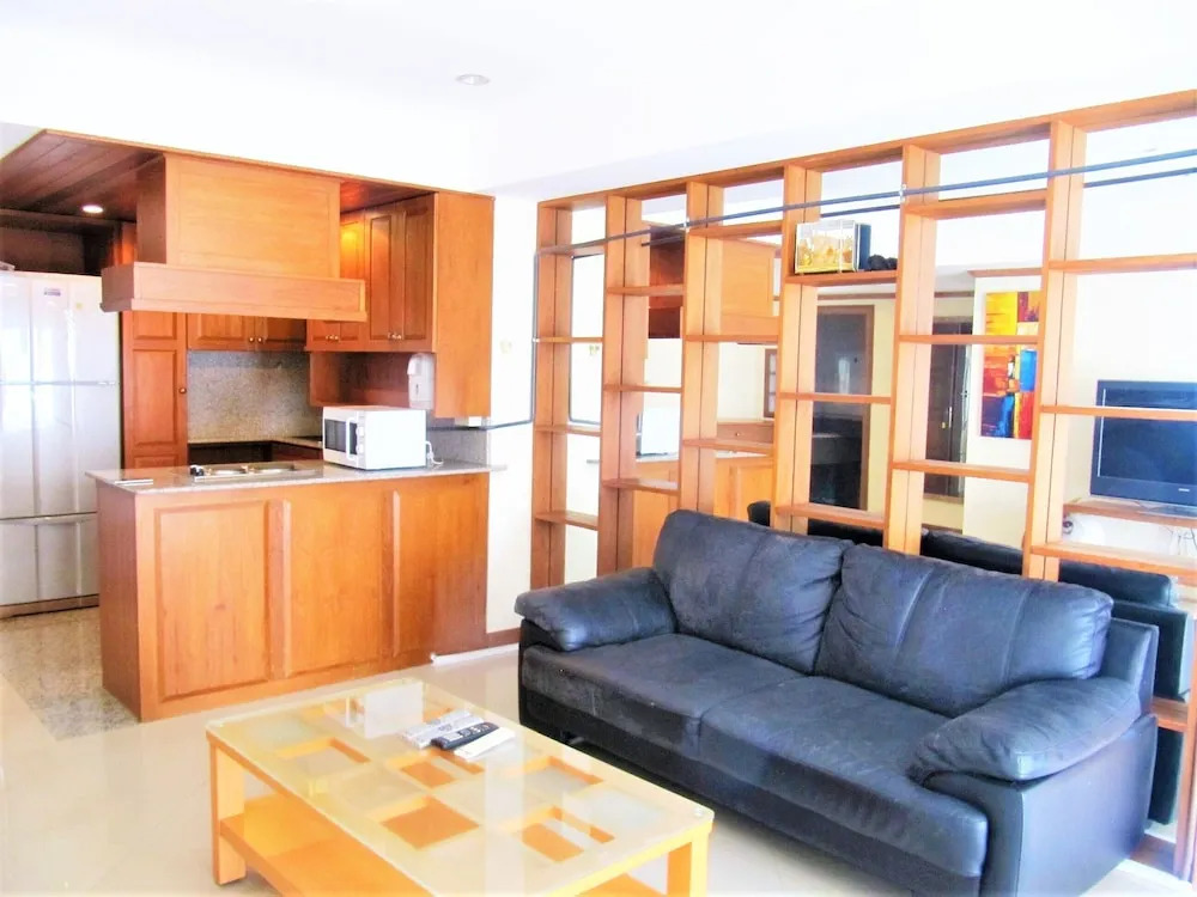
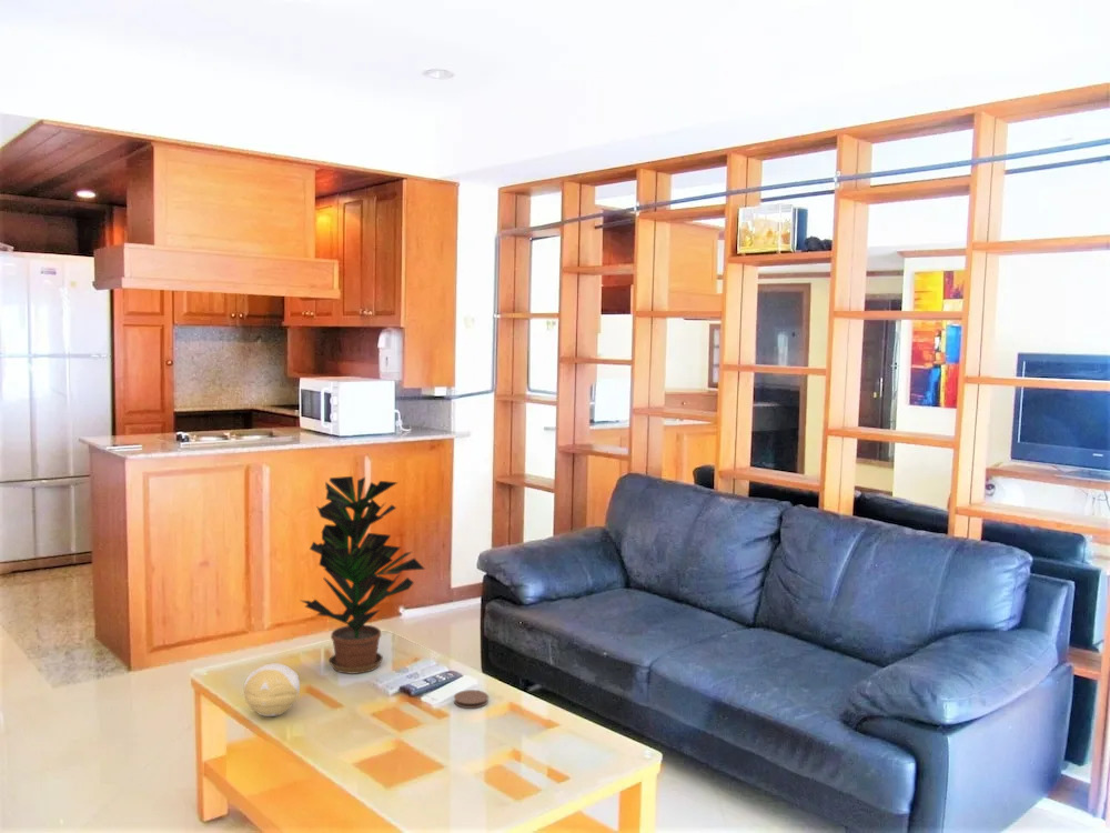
+ potted plant [300,475,426,675]
+ decorative ball [243,662,301,717]
+ coaster [453,689,490,710]
